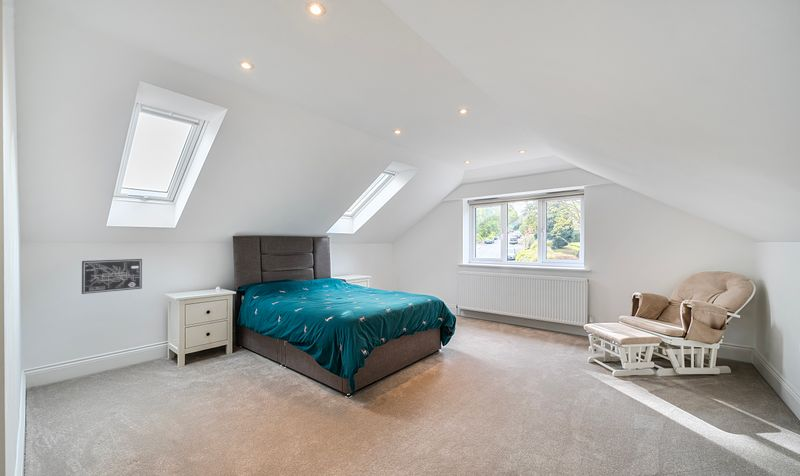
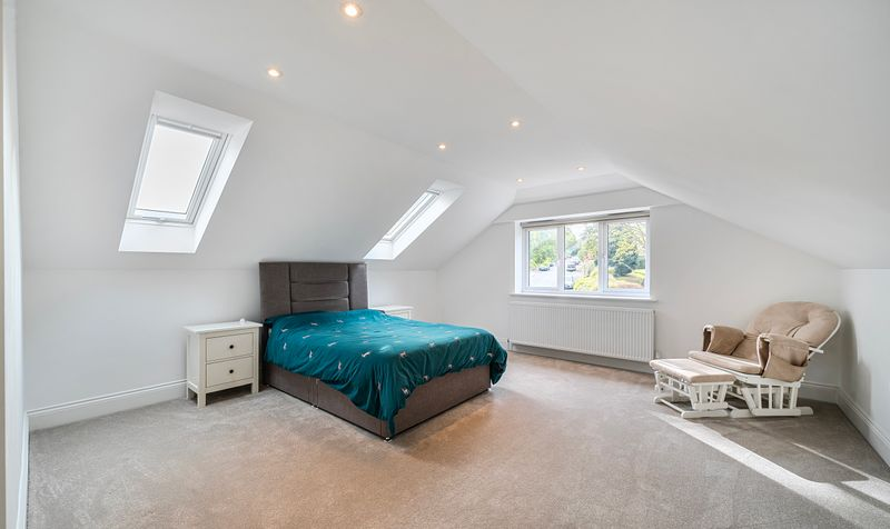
- wall art [81,258,143,295]
